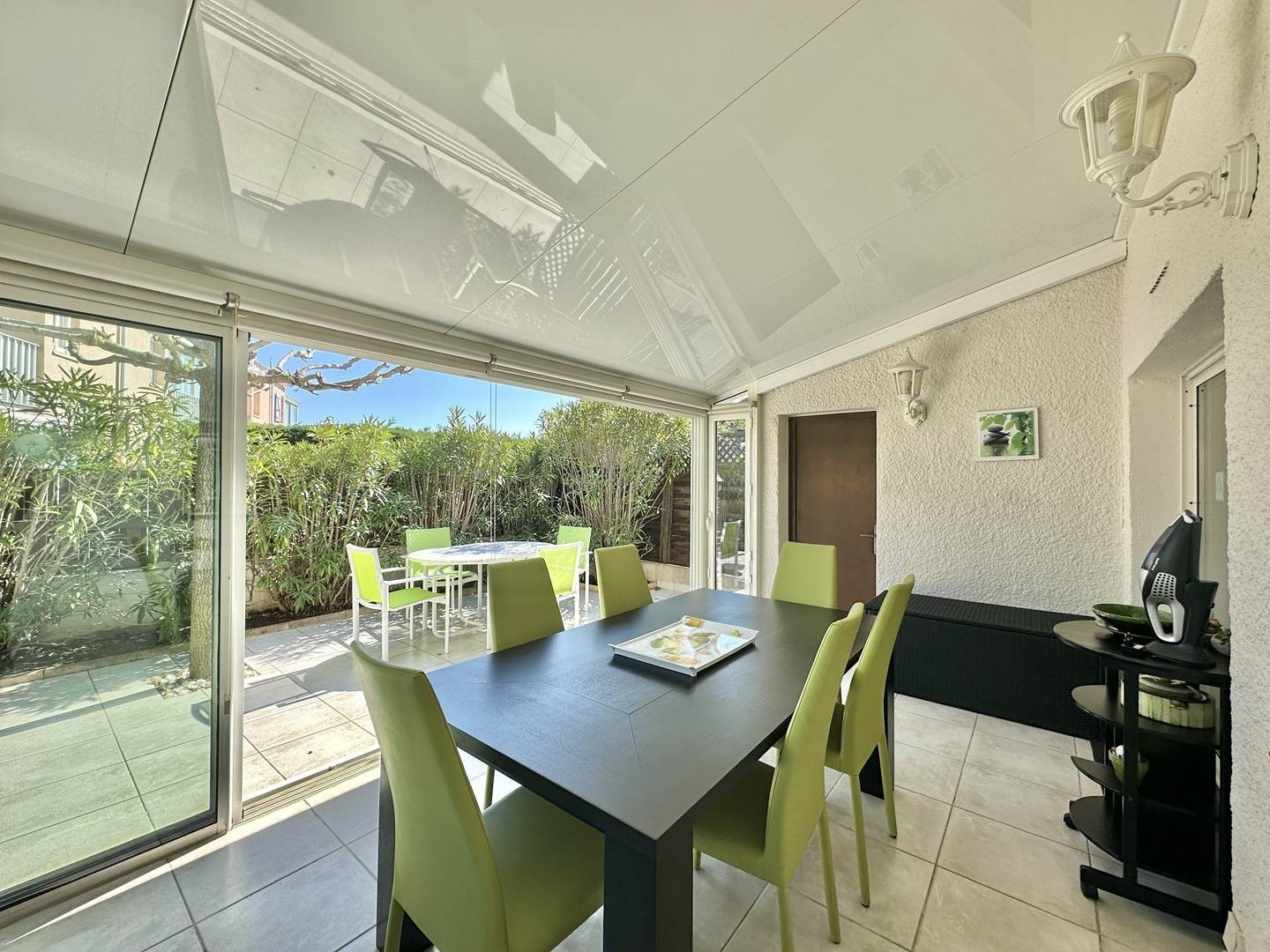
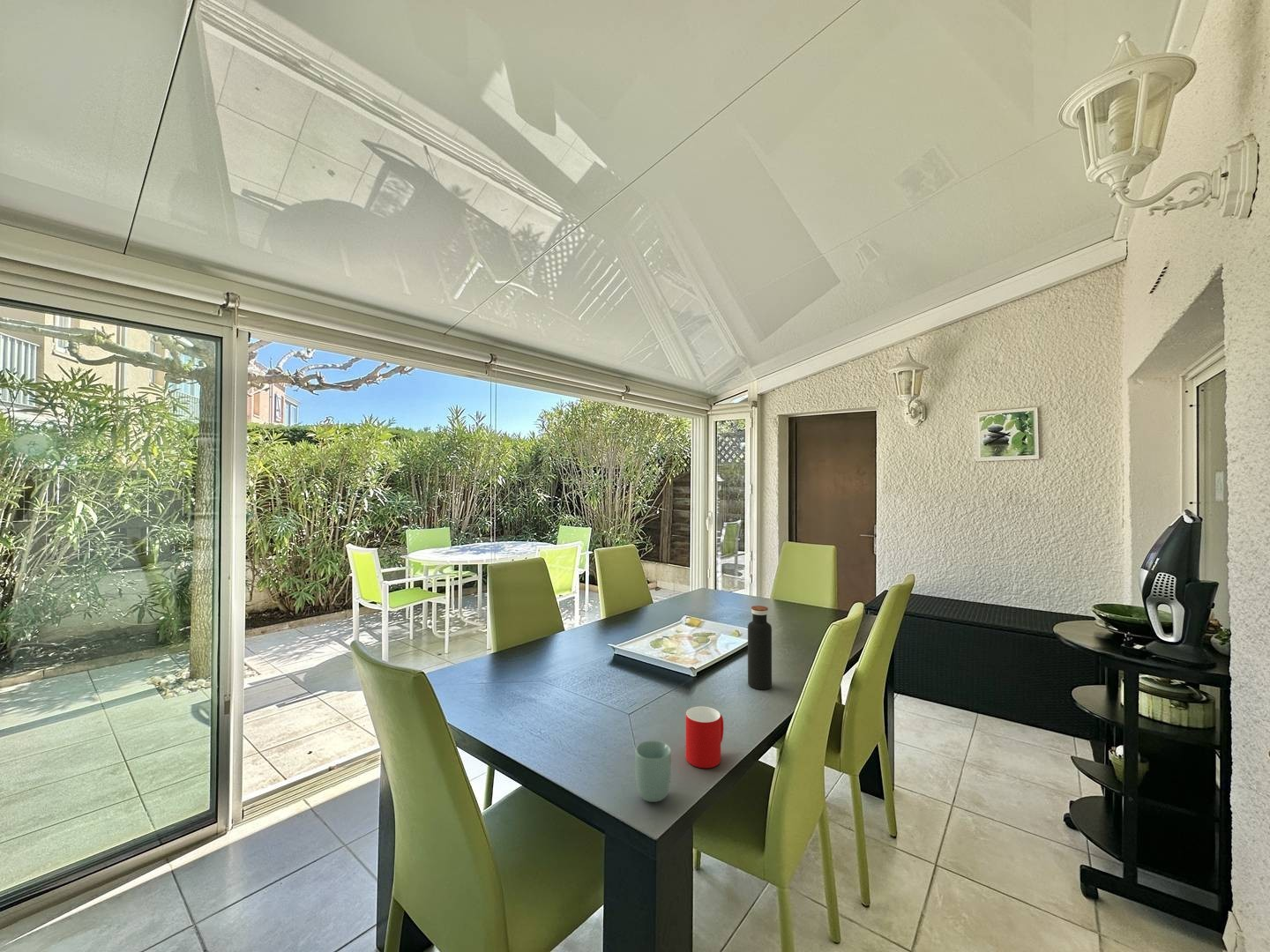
+ cup [634,740,672,803]
+ water bottle [747,605,773,690]
+ cup [685,706,724,769]
